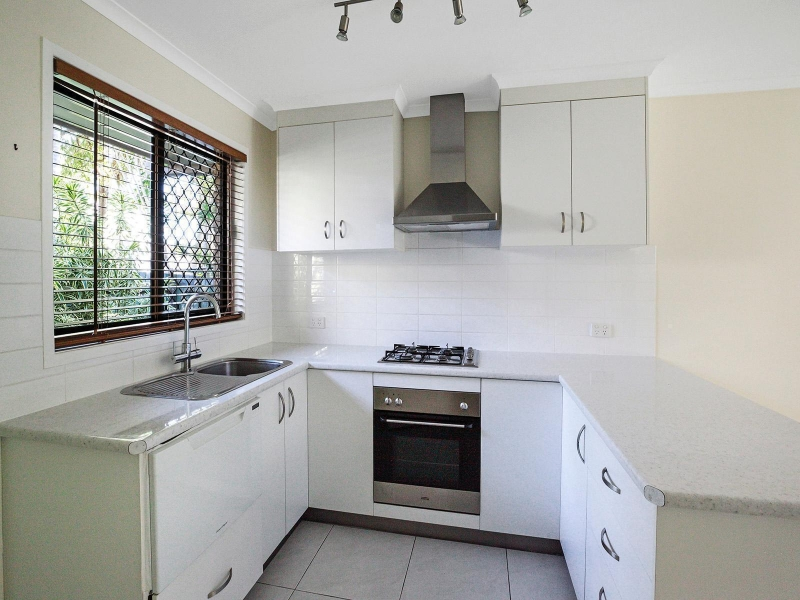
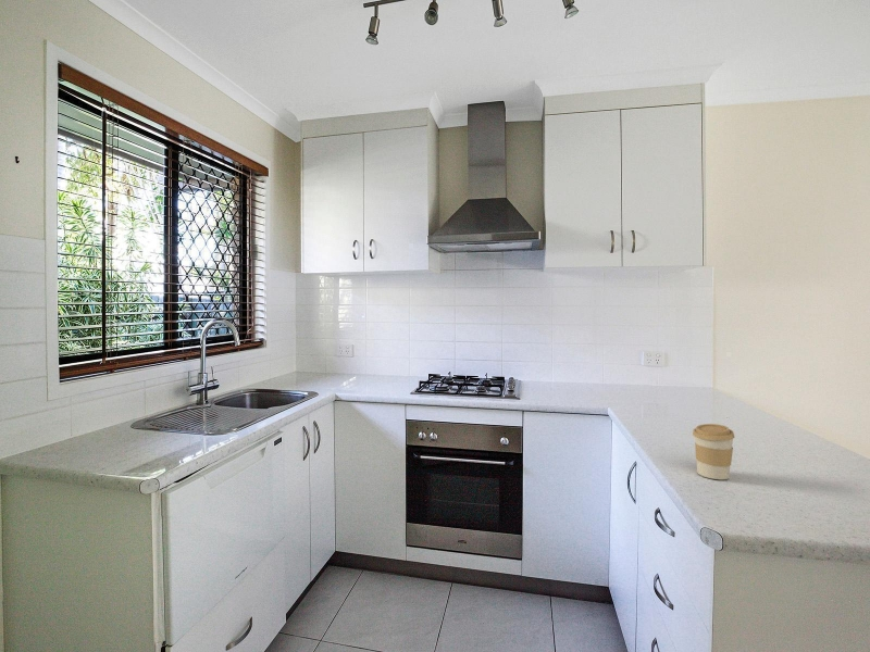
+ coffee cup [692,423,735,480]
